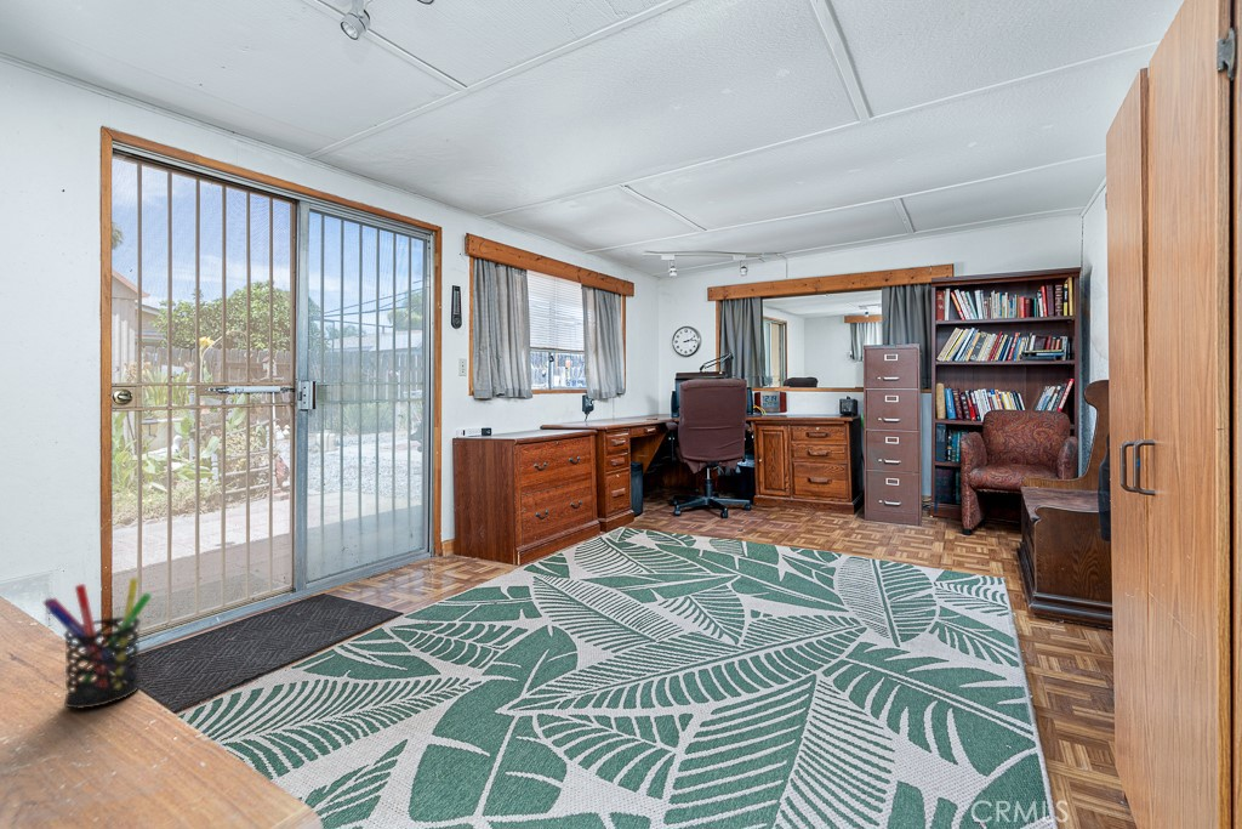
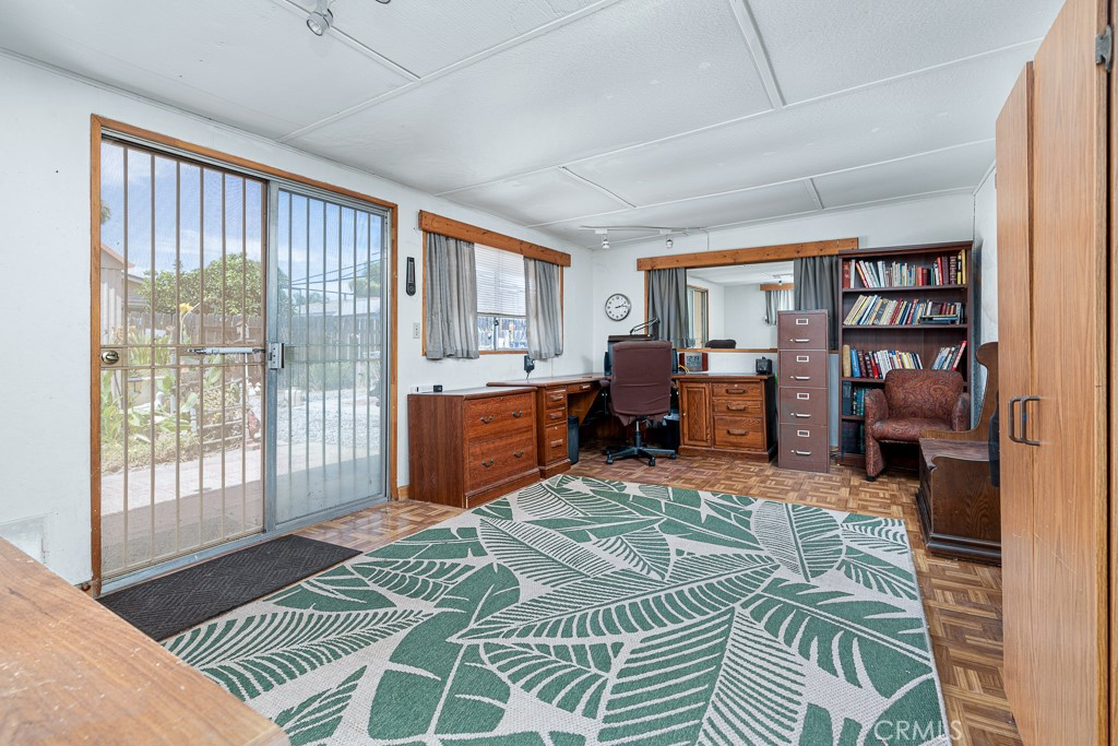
- pen holder [41,577,153,710]
